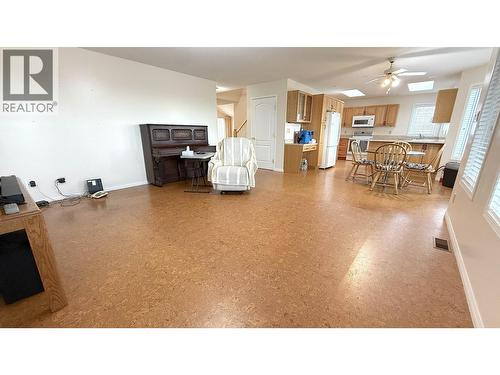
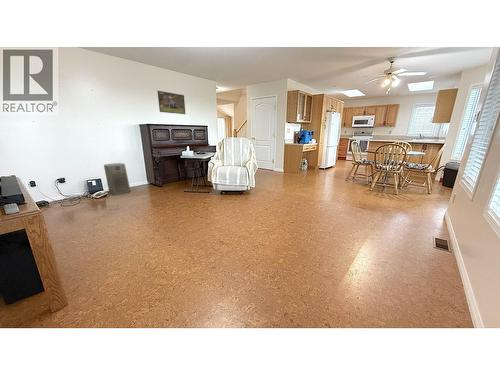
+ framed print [157,90,186,115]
+ fan [103,162,131,196]
